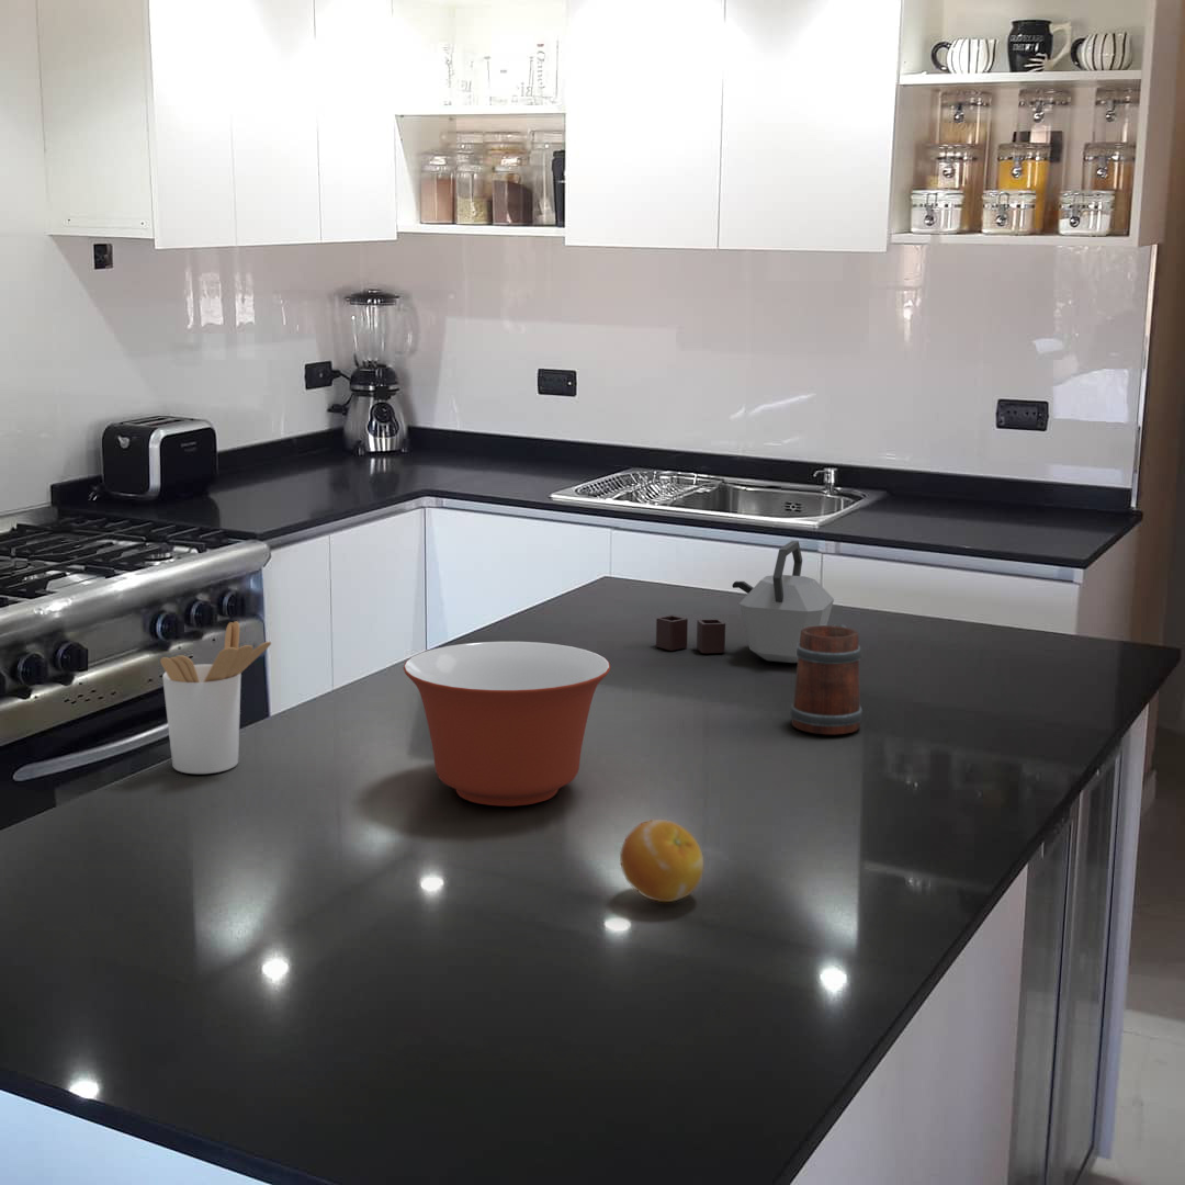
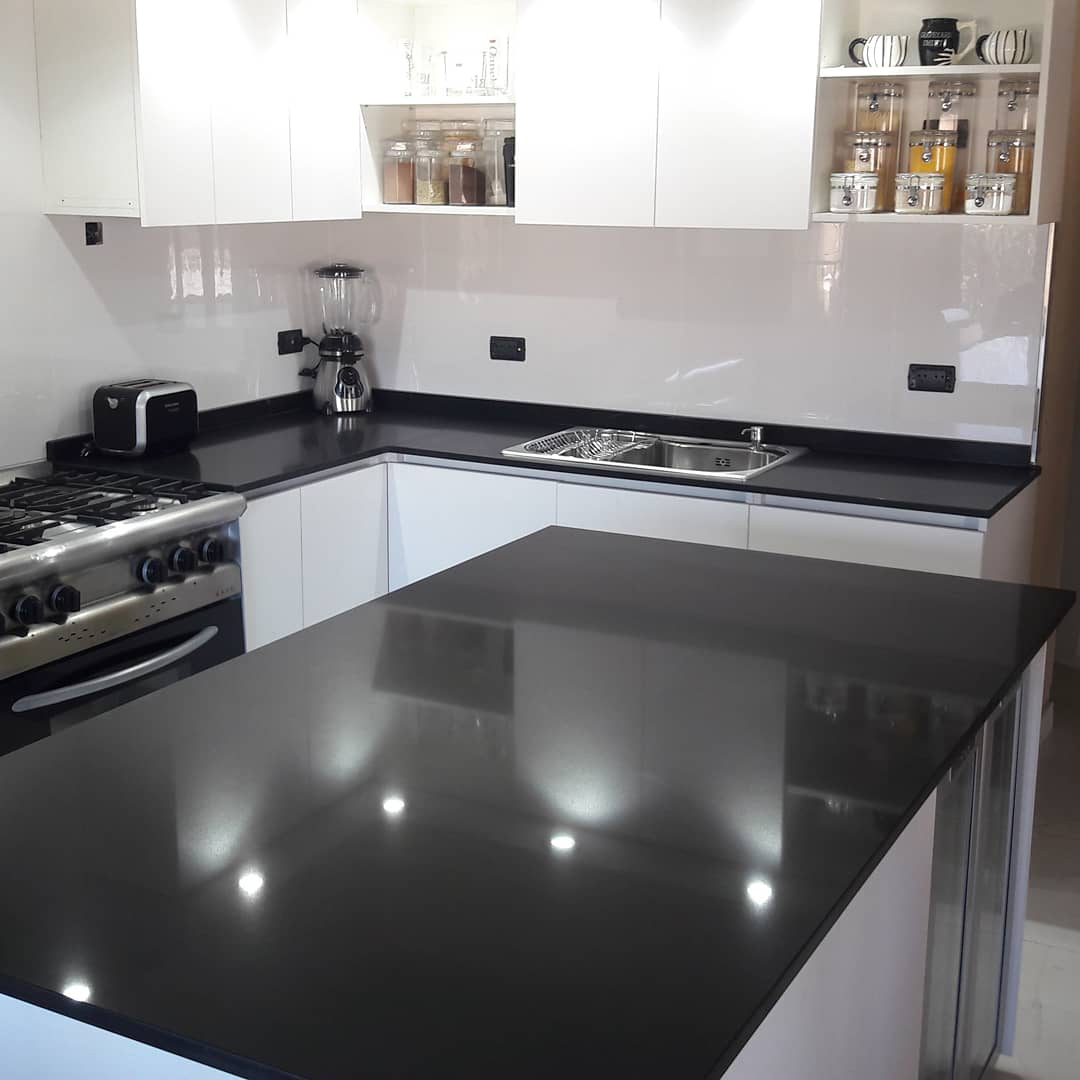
- fruit [619,819,704,903]
- mixing bowl [403,641,611,808]
- utensil holder [159,620,272,775]
- mug [789,623,864,735]
- kettle [655,540,835,664]
